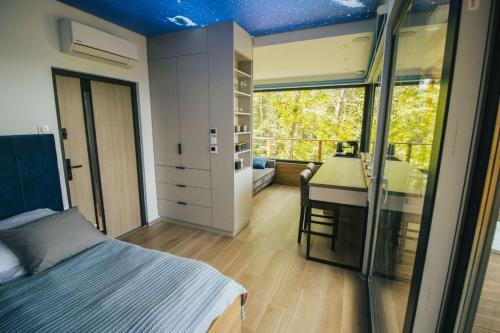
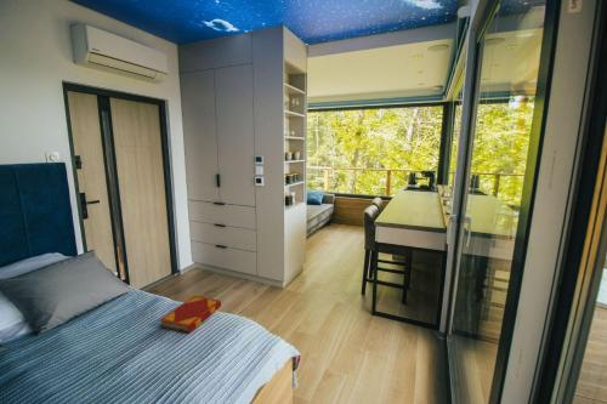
+ hardback book [158,295,222,335]
